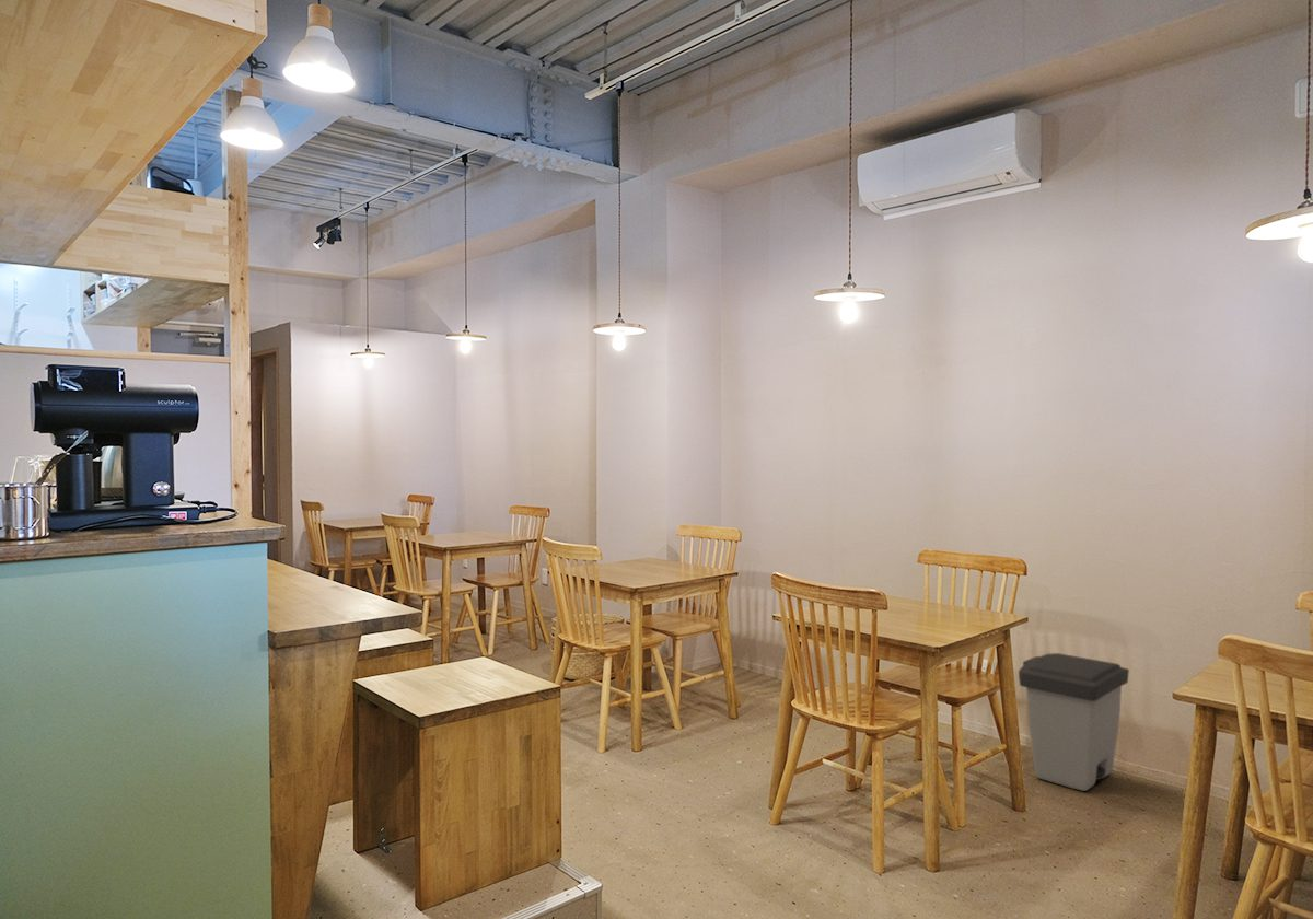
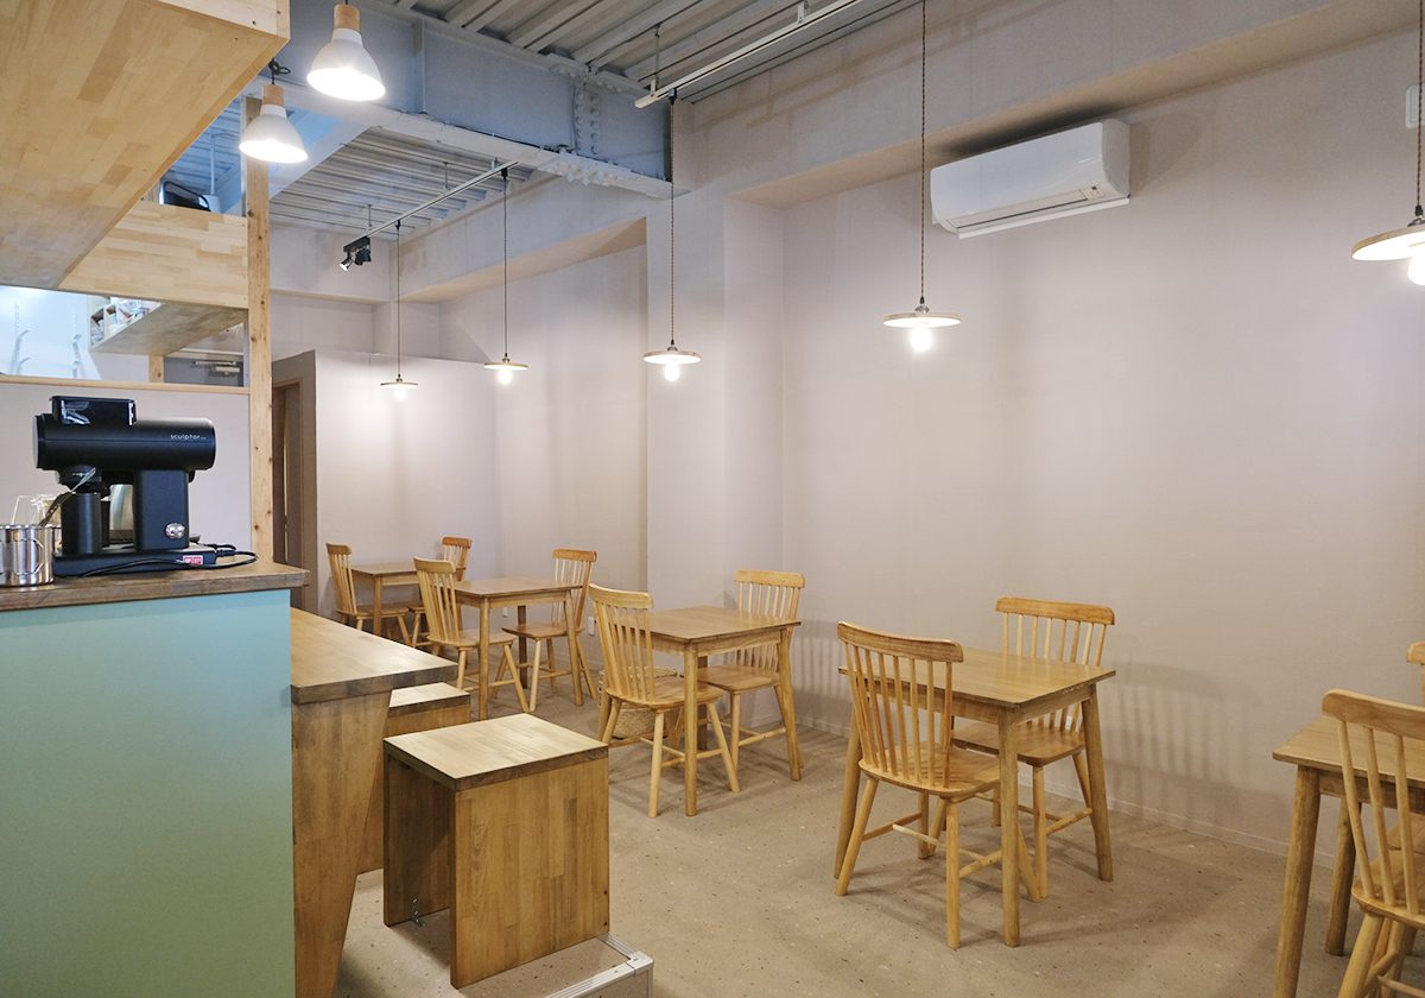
- trash can [1018,652,1130,792]
